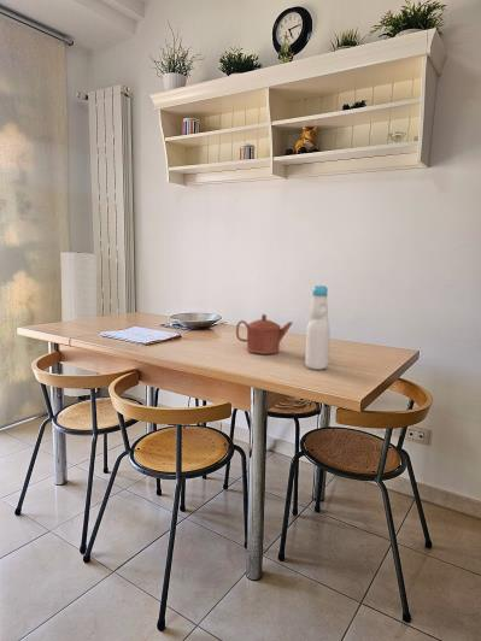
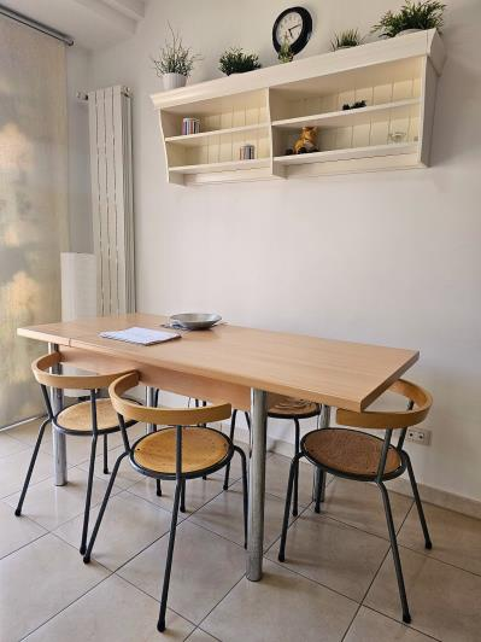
- teapot [235,313,294,355]
- bottle [304,283,332,371]
